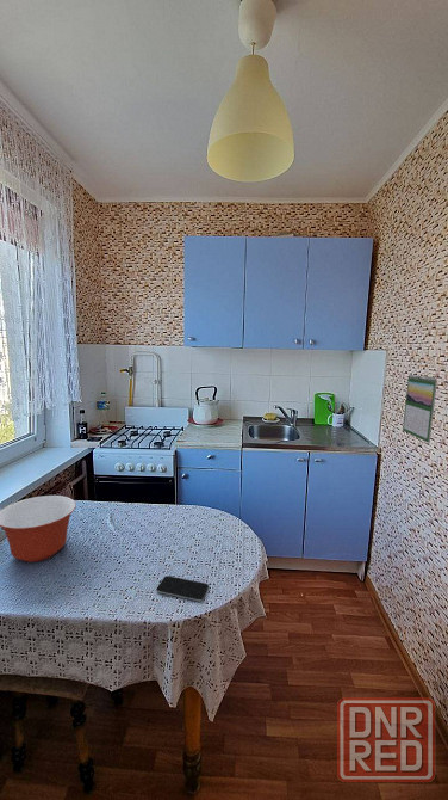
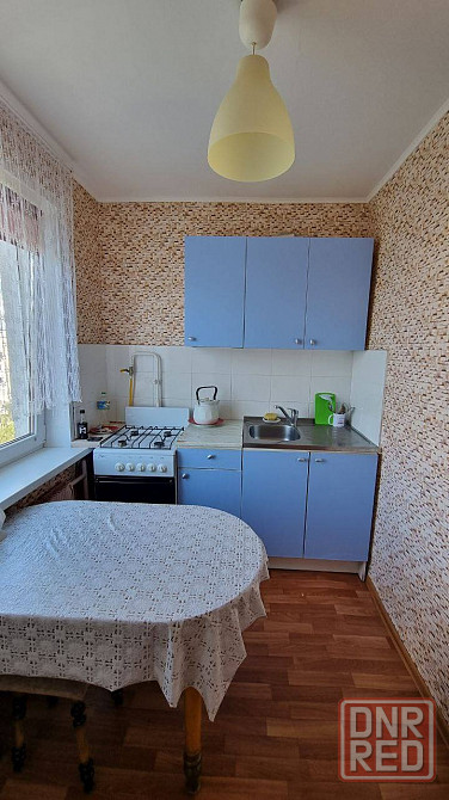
- calendar [402,374,438,444]
- smartphone [156,574,210,603]
- mixing bowl [0,494,77,564]
